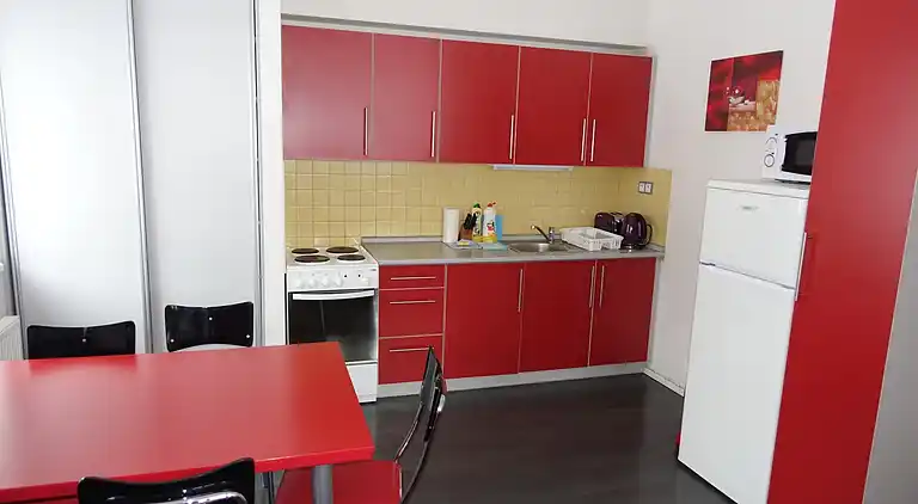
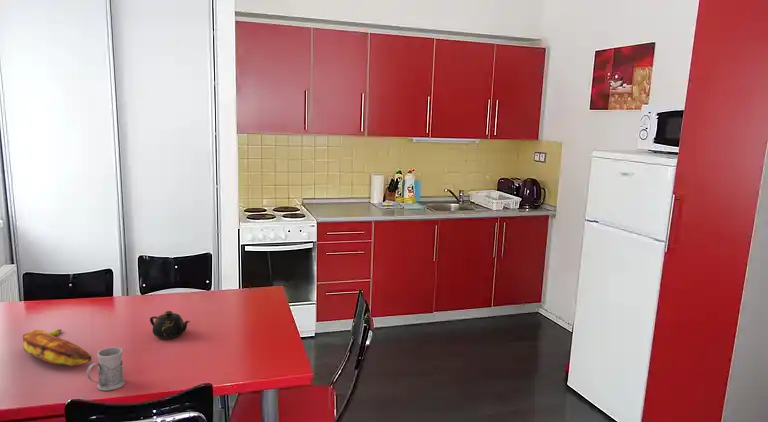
+ teapot [149,310,191,340]
+ banana [22,328,92,367]
+ mug [86,346,126,392]
